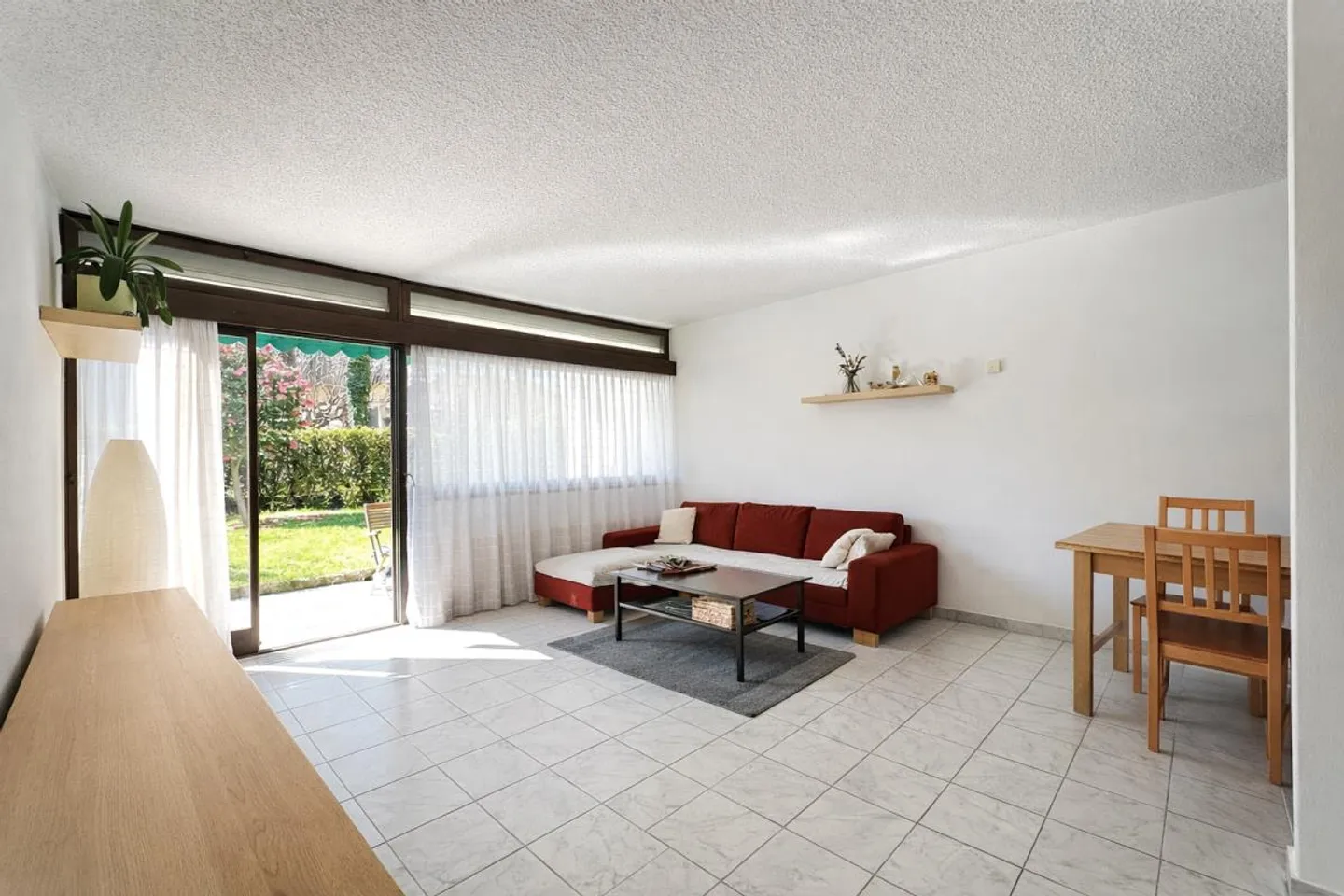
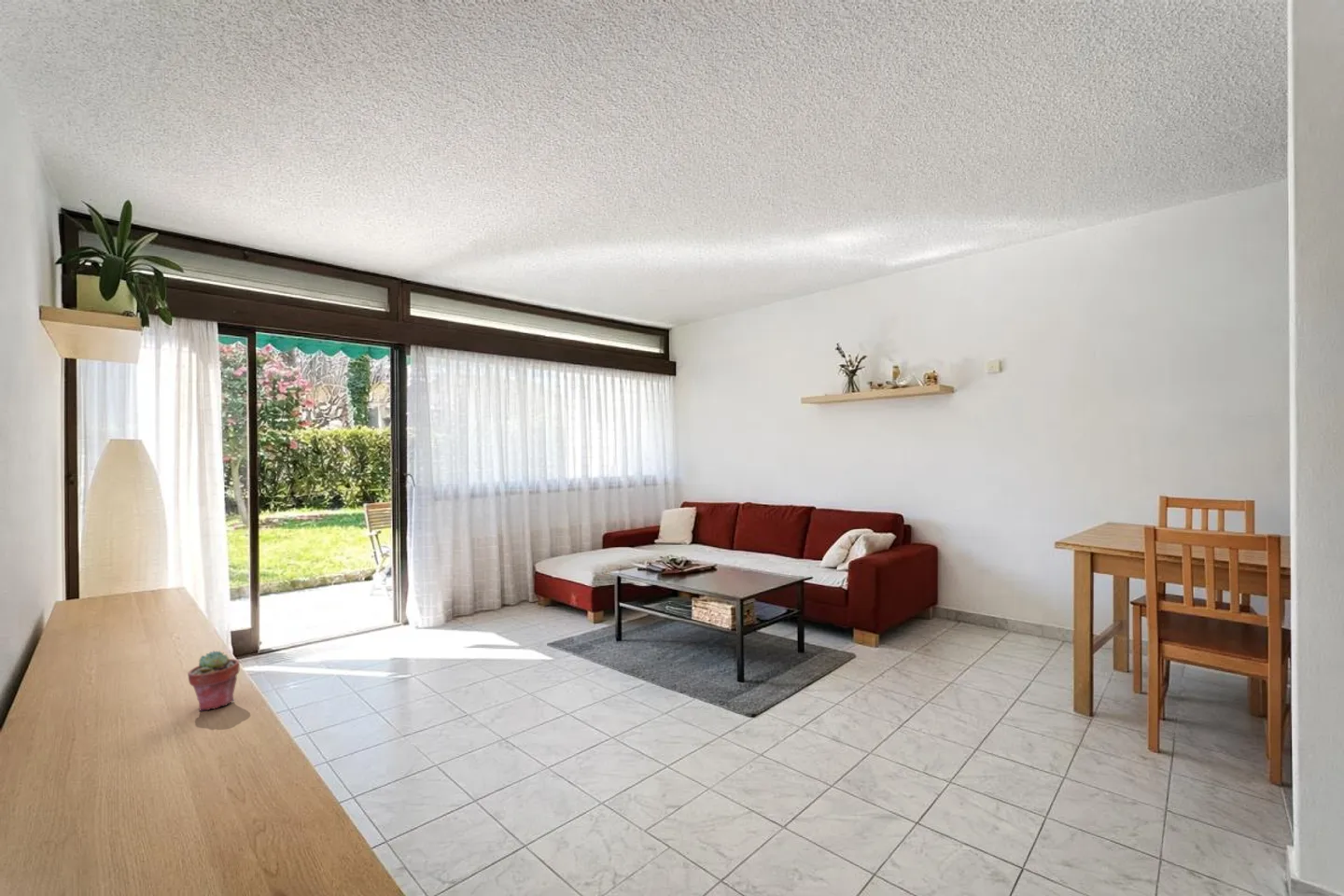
+ potted succulent [187,650,241,711]
